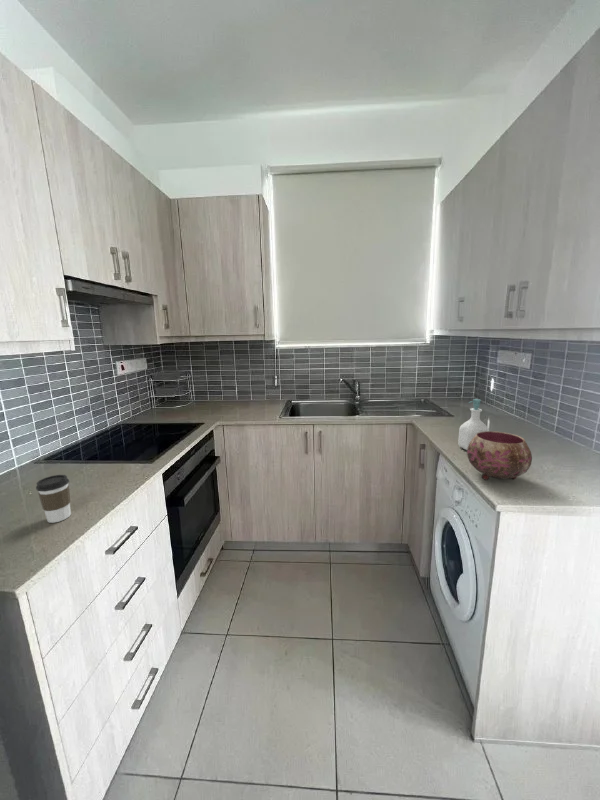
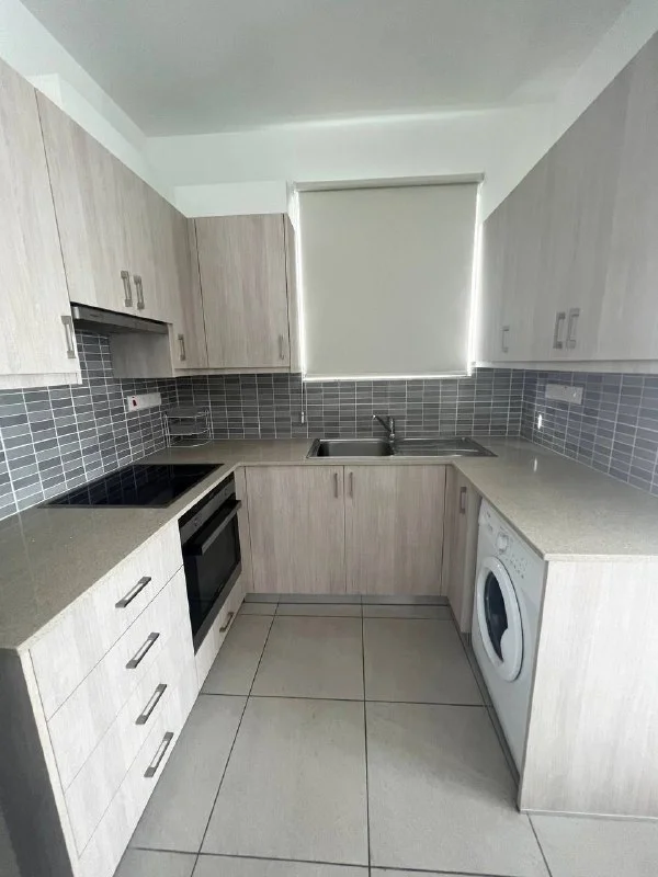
- bowl [466,430,533,481]
- coffee cup [35,474,72,524]
- soap bottle [457,398,490,451]
